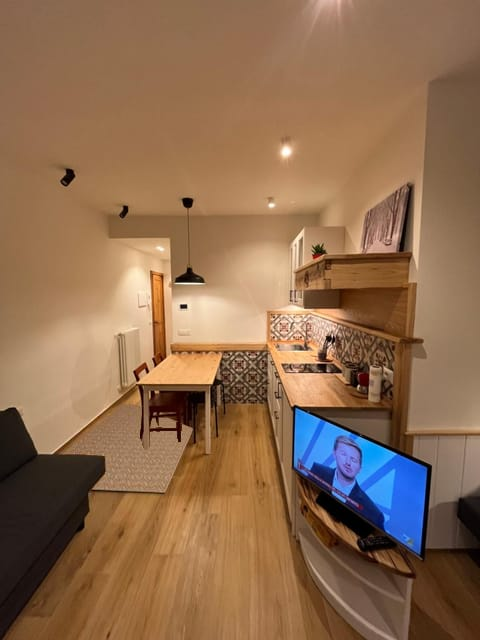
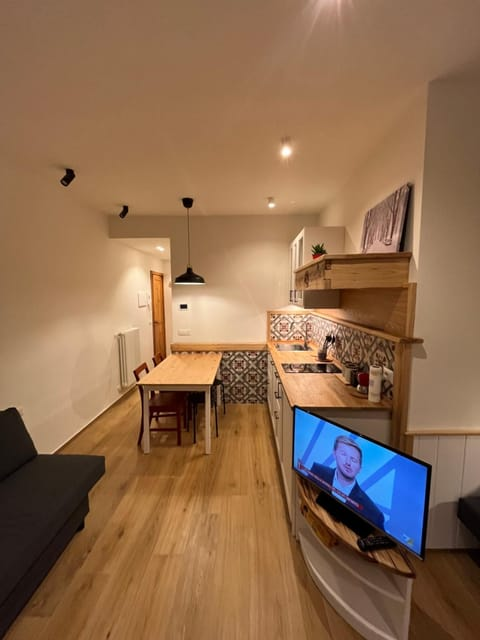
- rug [62,403,194,494]
